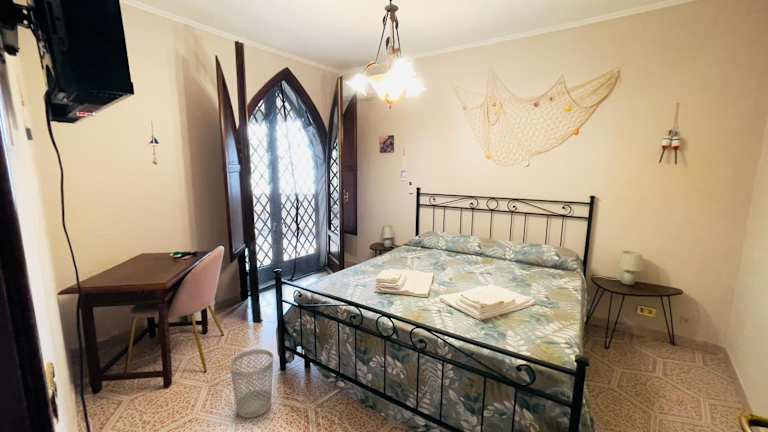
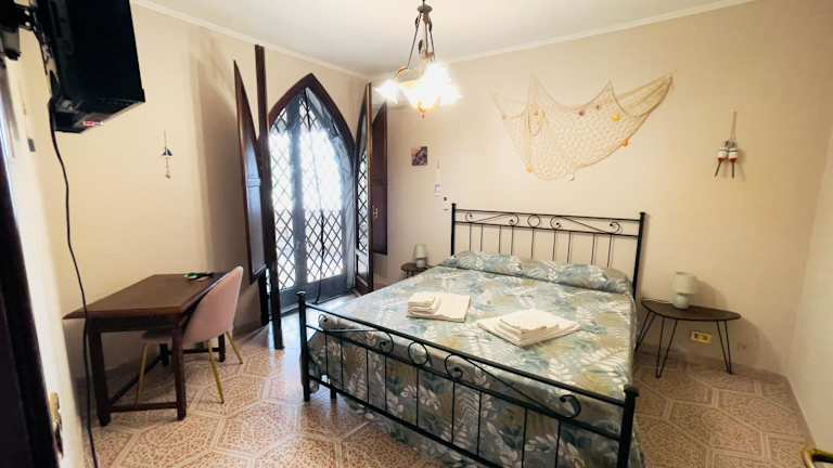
- wastebasket [229,348,274,419]
